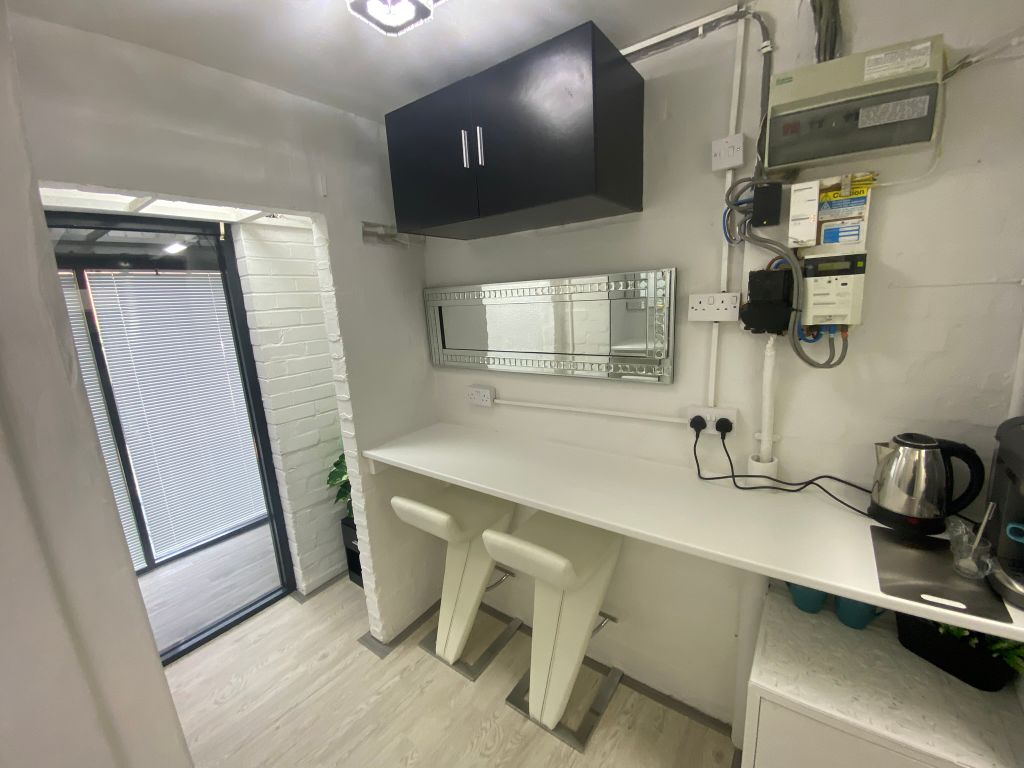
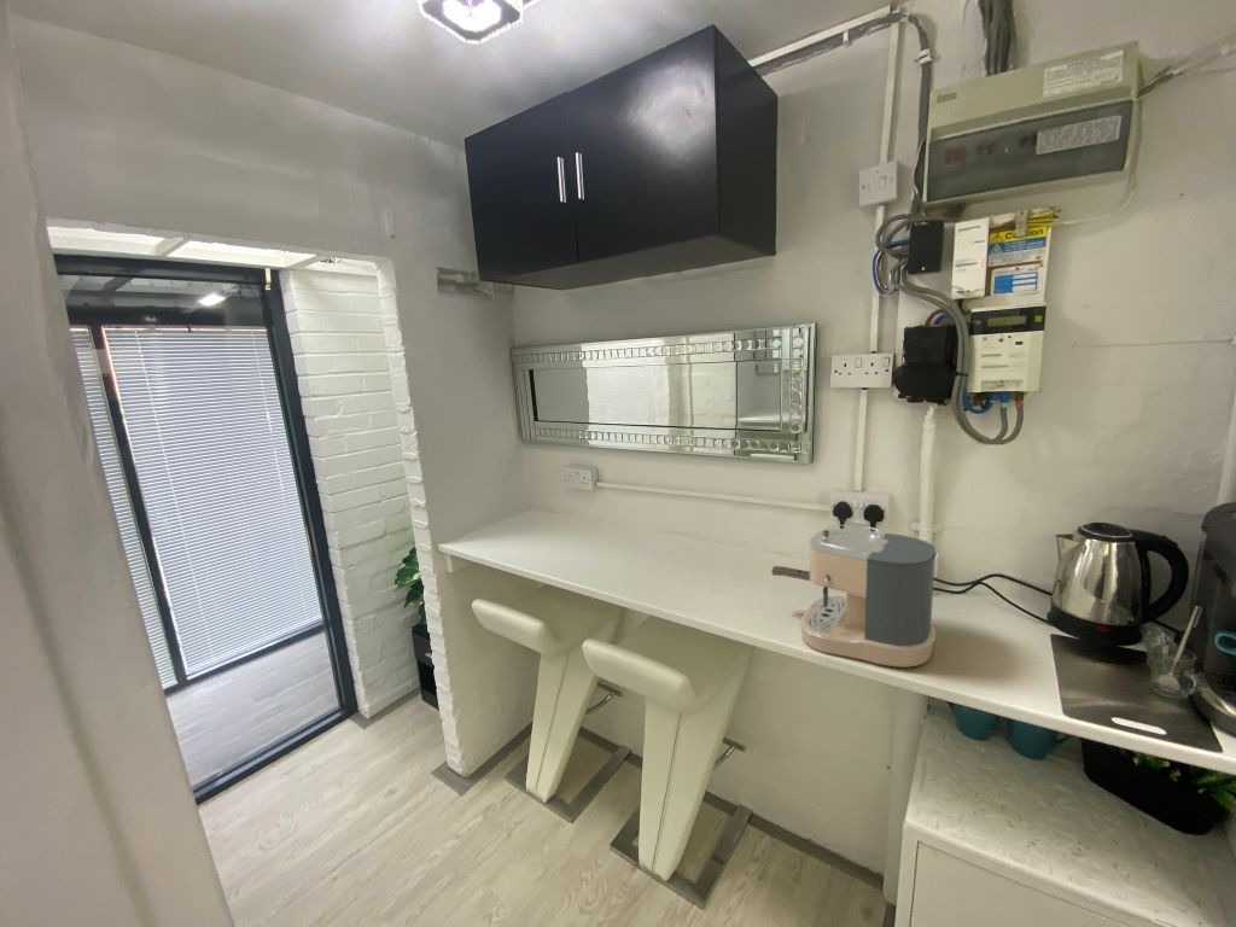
+ coffee maker [770,524,938,669]
